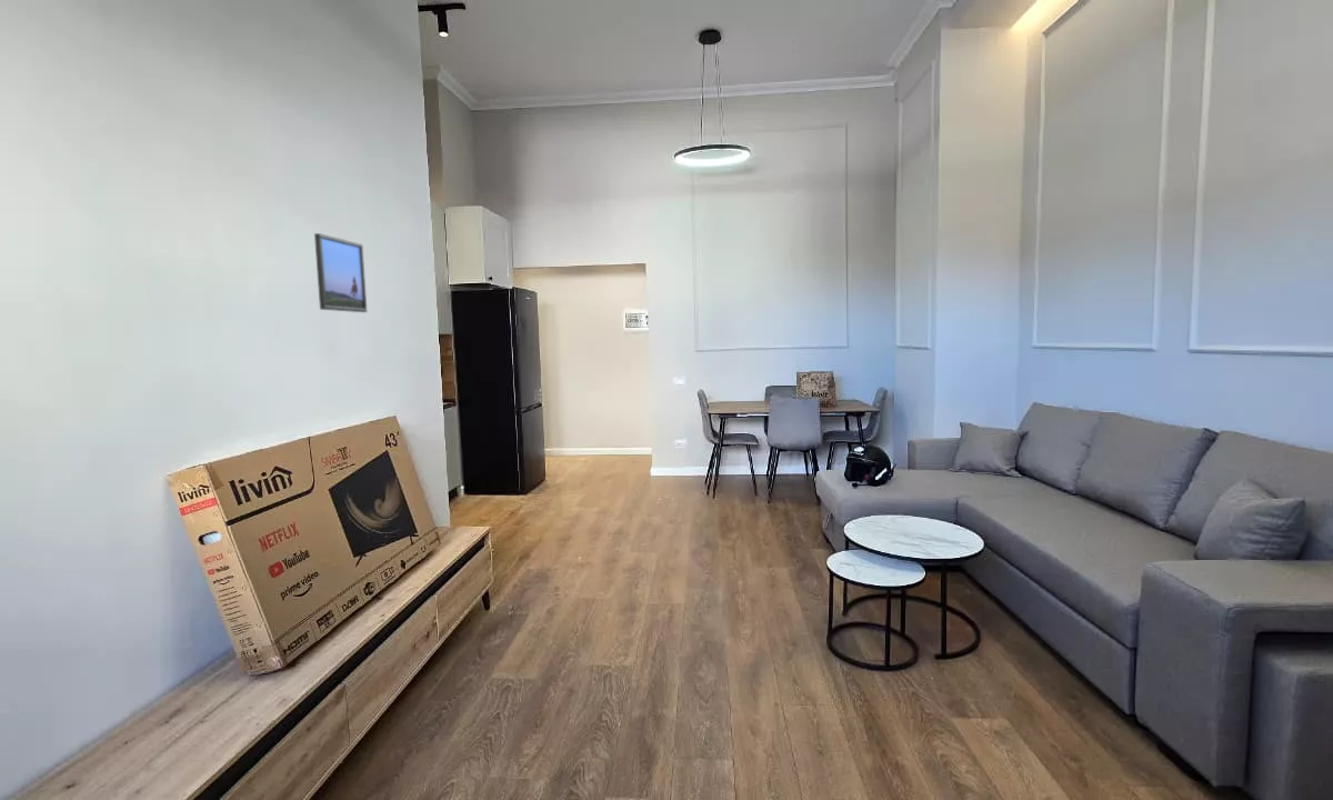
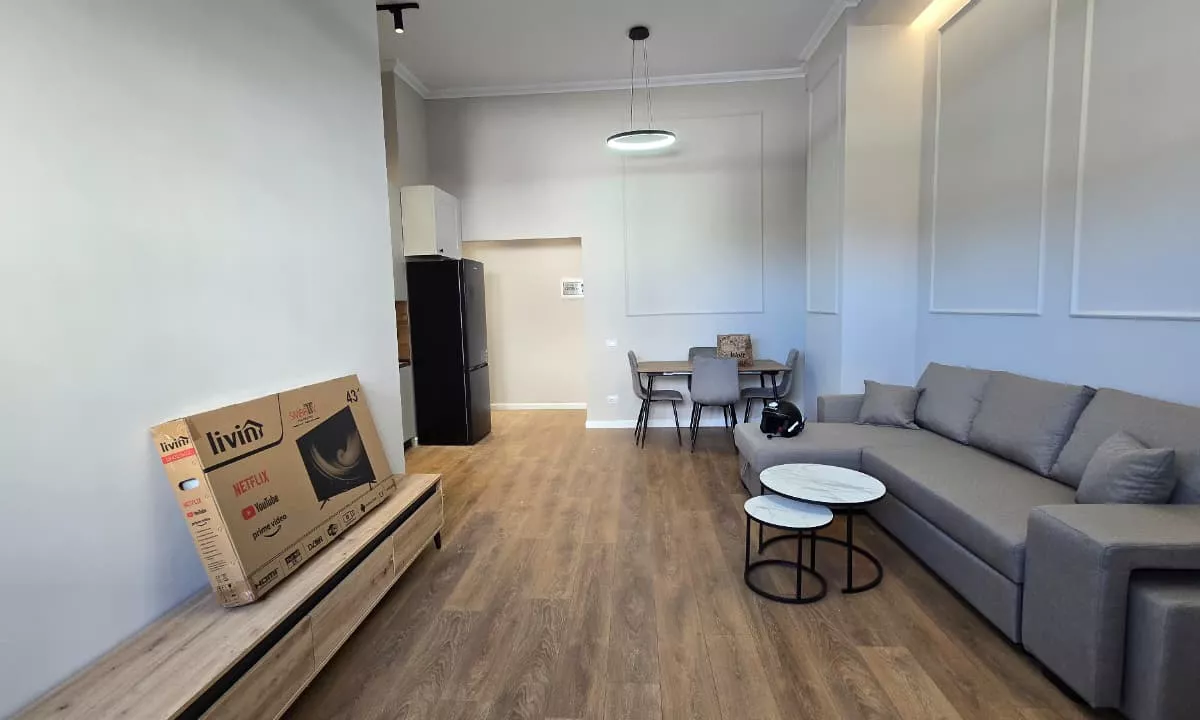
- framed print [313,232,368,313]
